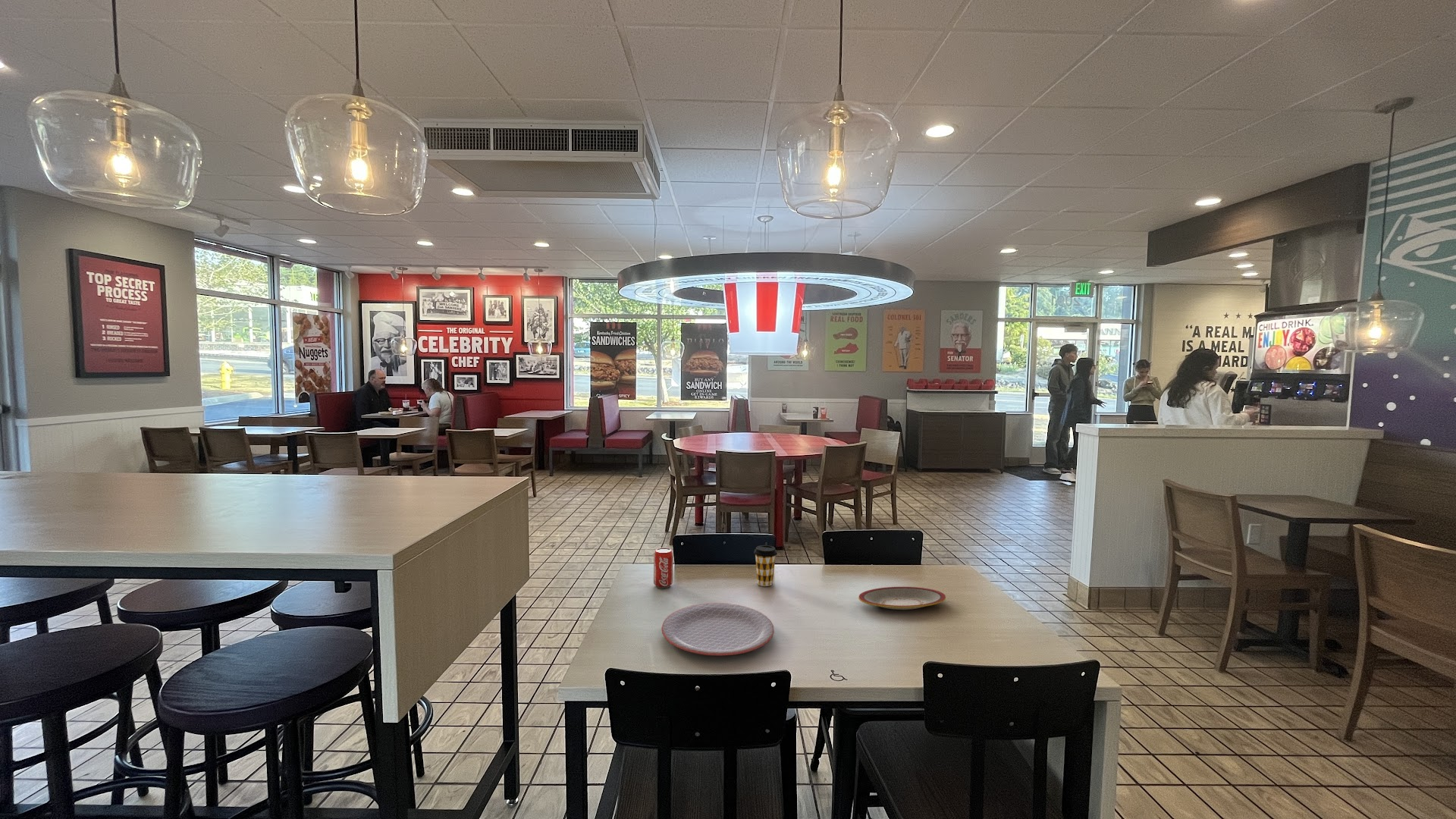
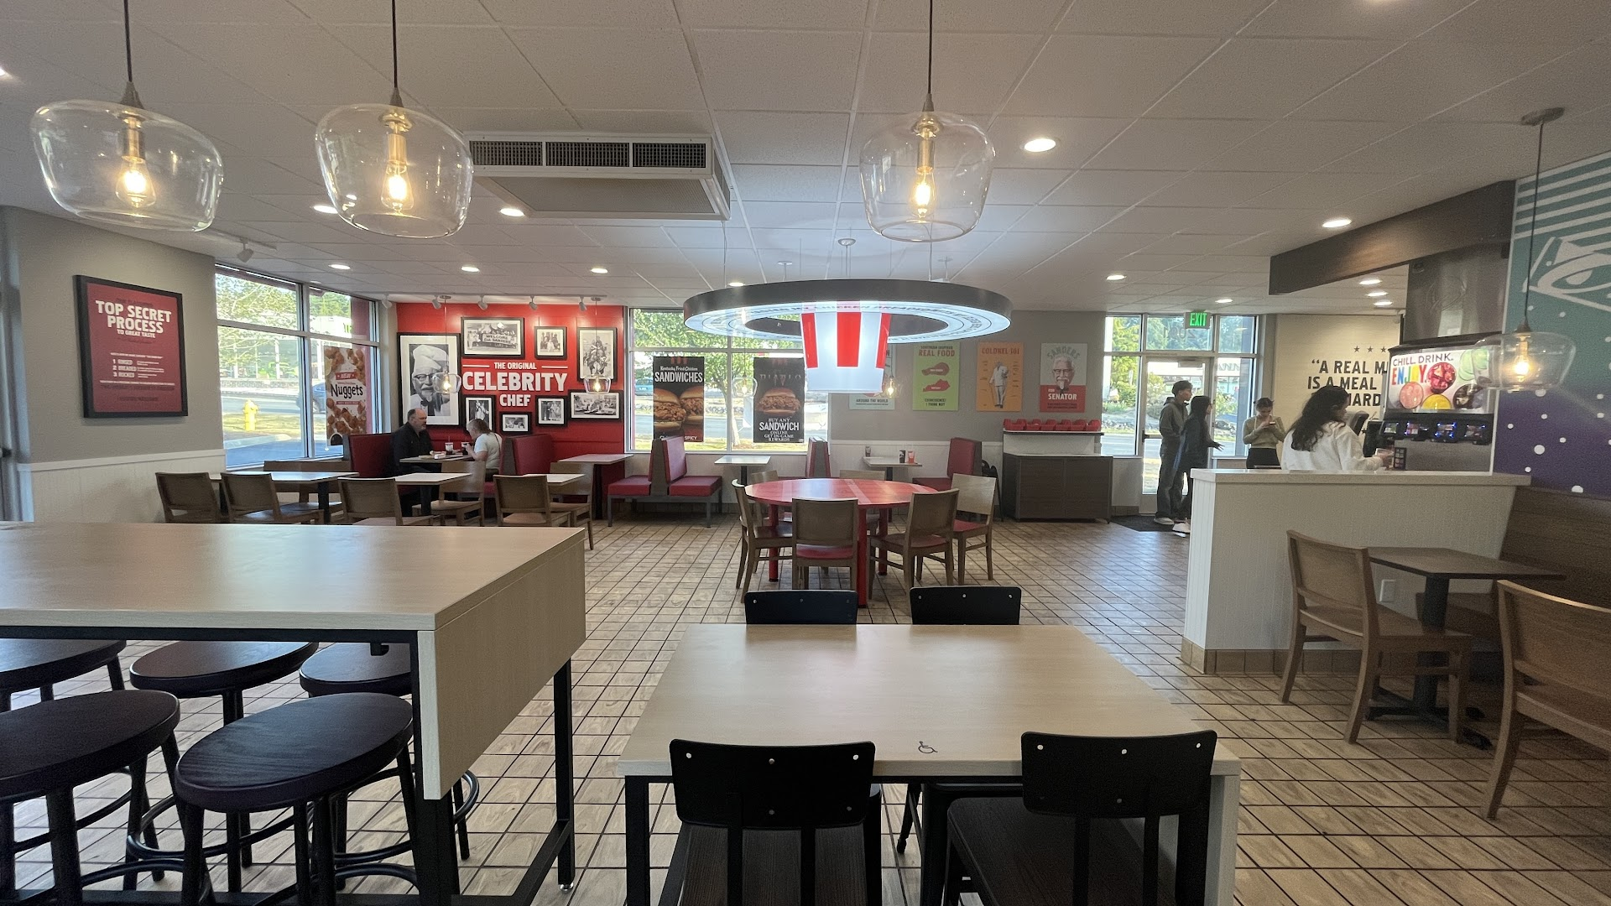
- plate [858,586,946,610]
- plate [661,602,775,657]
- beverage can [653,547,674,589]
- coffee cup [753,544,778,587]
